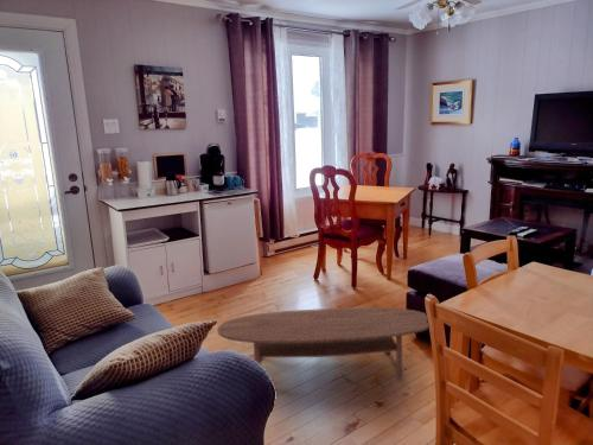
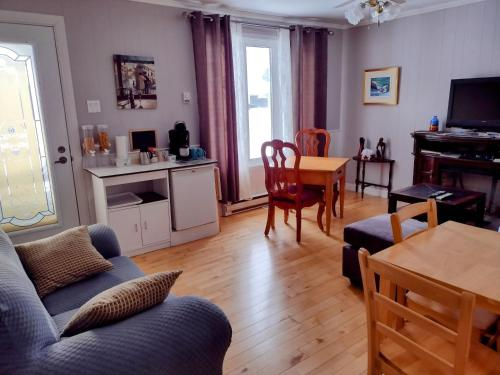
- coffee table [216,306,429,380]
